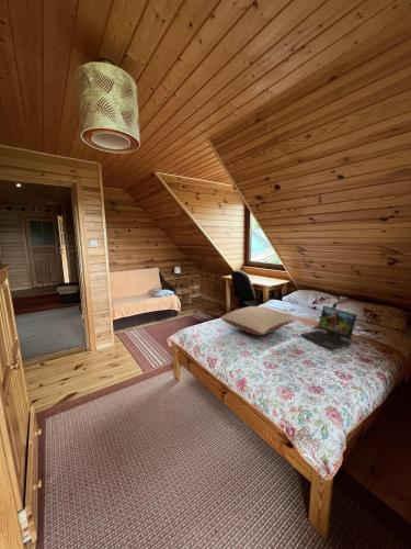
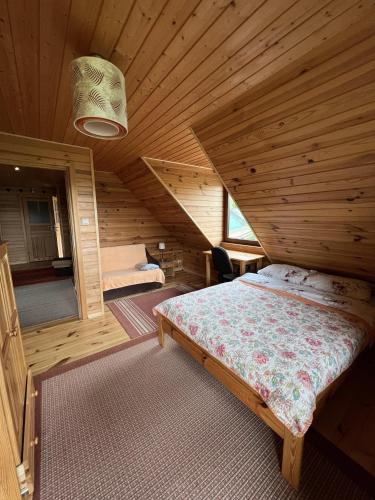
- pillow [219,305,297,337]
- laptop [300,304,358,351]
